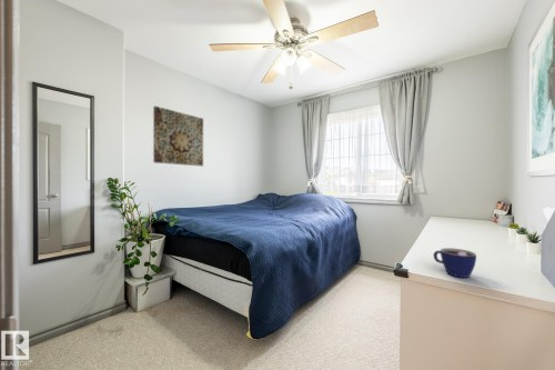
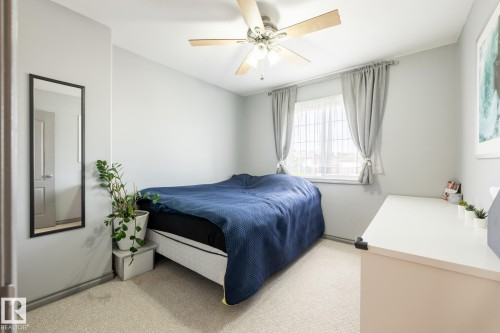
- wall art [152,106,204,167]
- cup [432,247,477,279]
